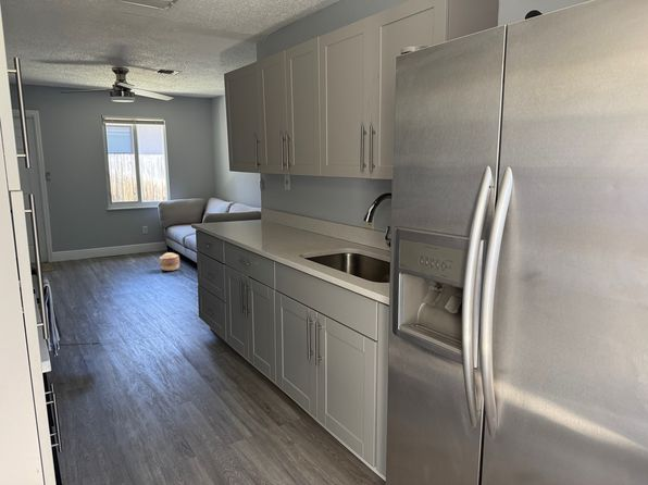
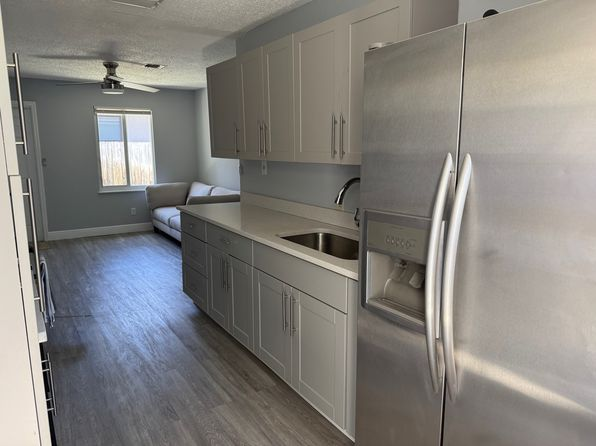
- basket [159,251,180,272]
